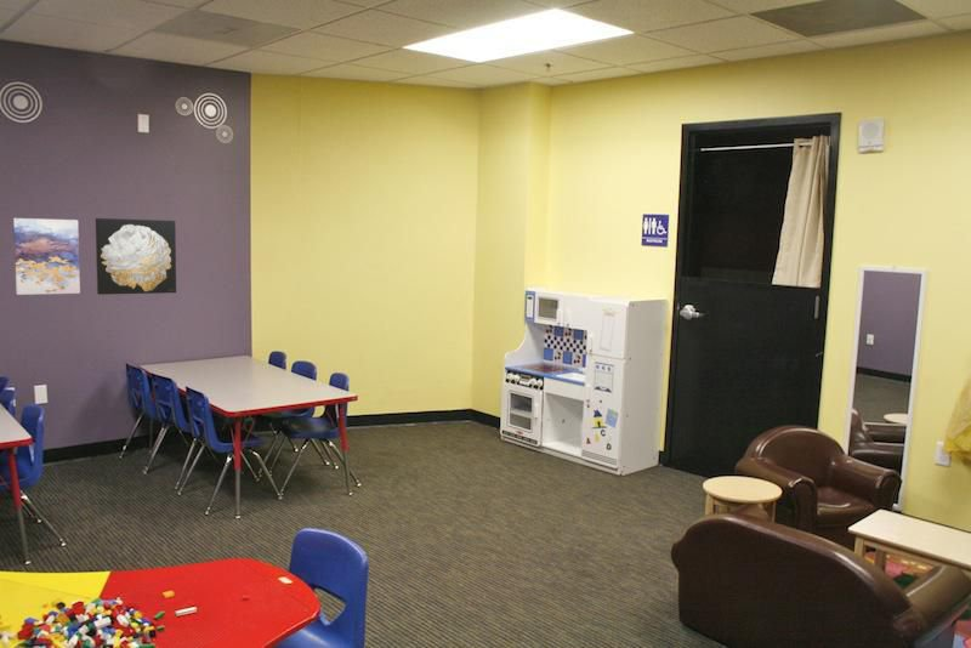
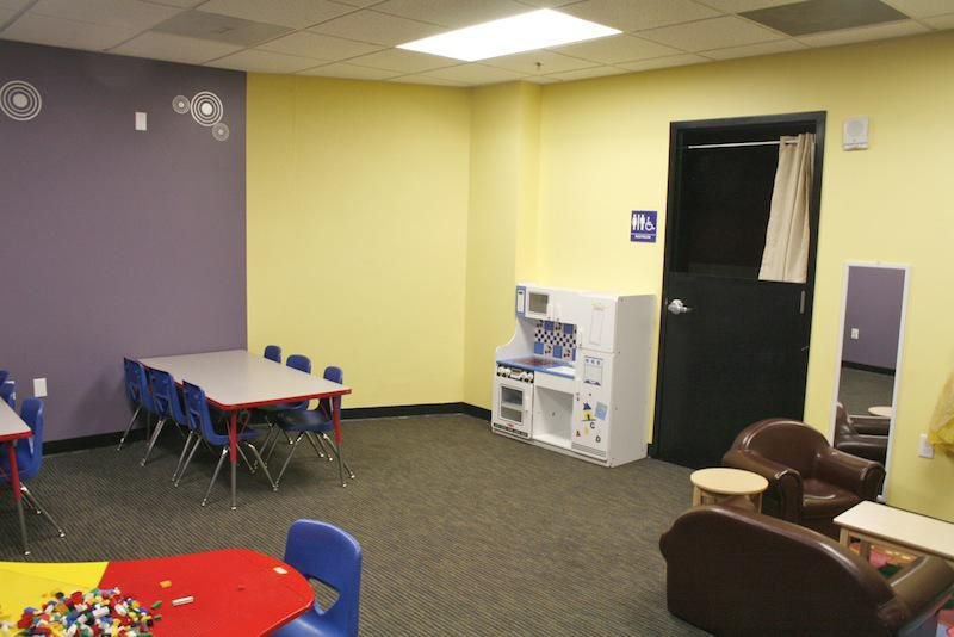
- wall art [95,217,177,296]
- wall art [12,217,81,296]
